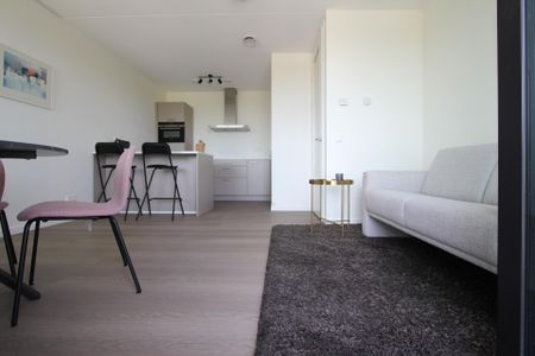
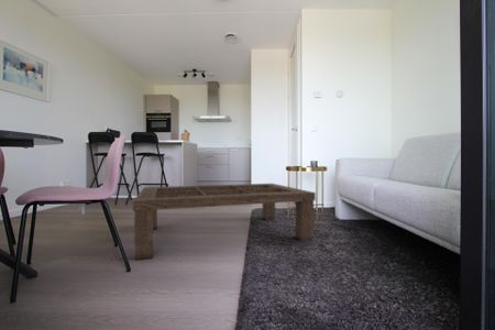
+ coffee table [132,183,317,261]
